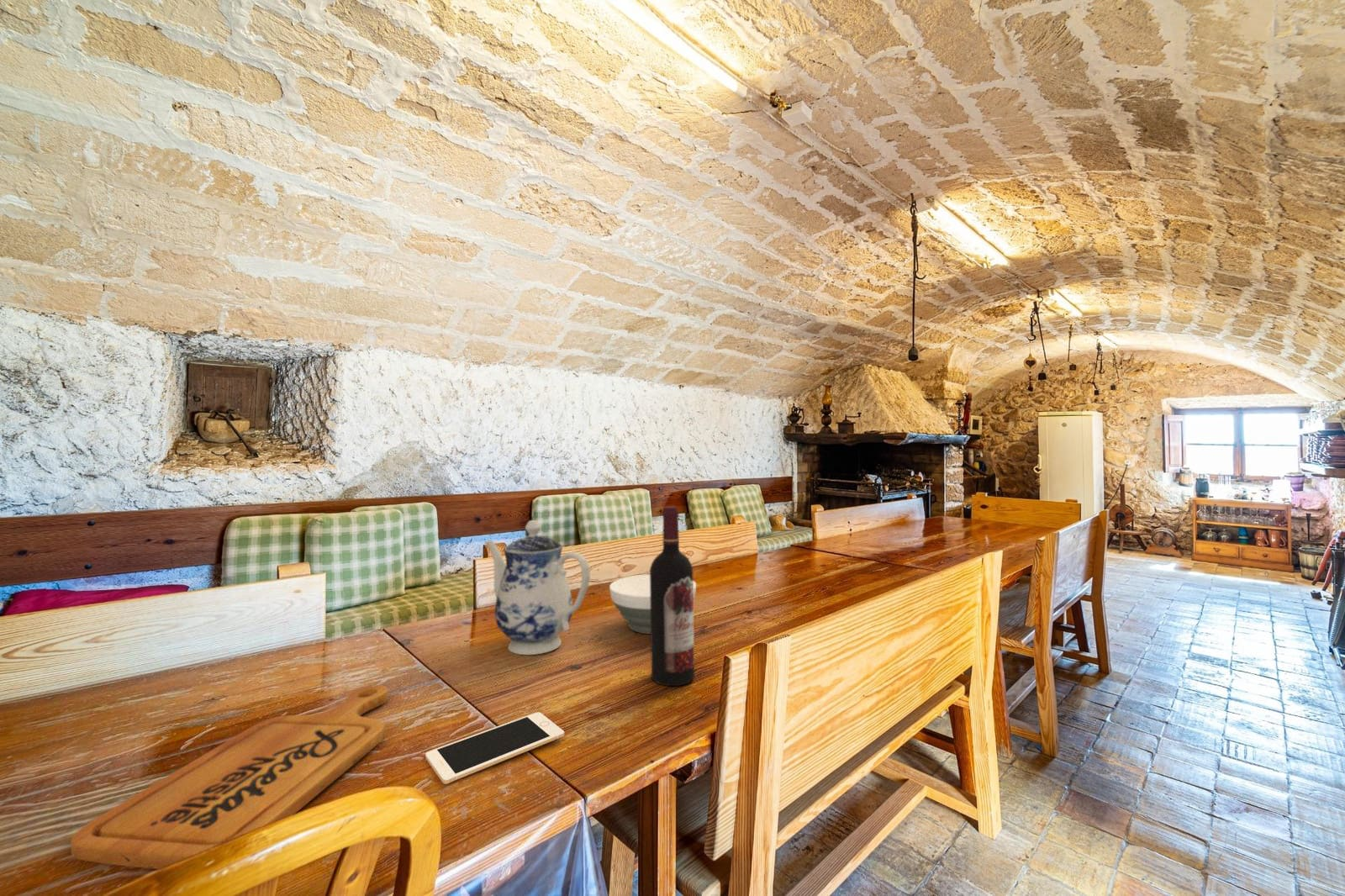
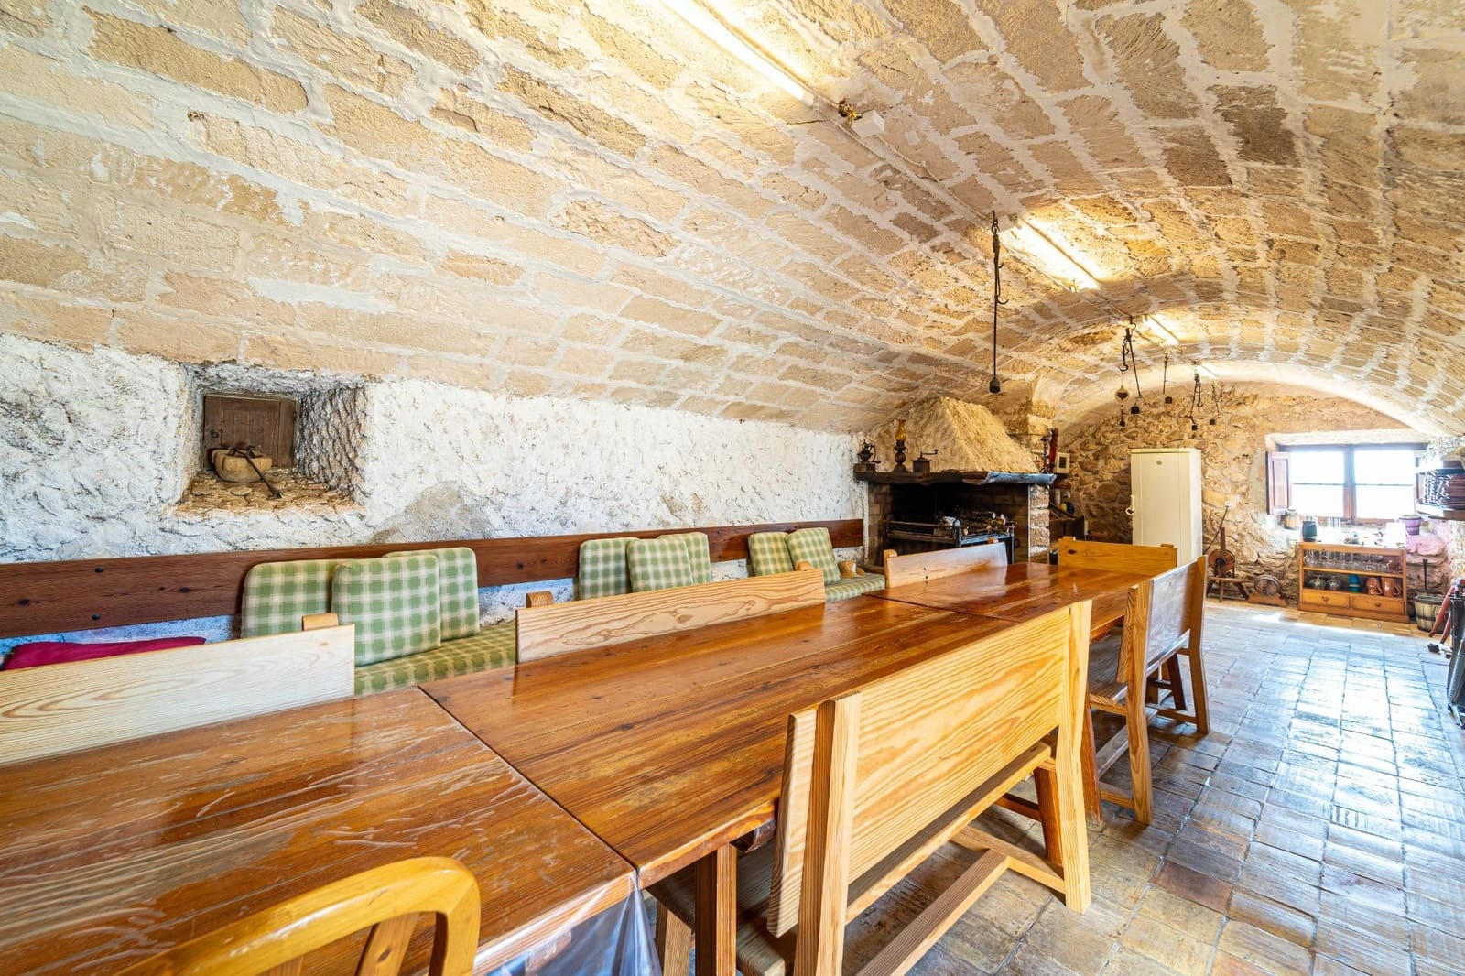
- cell phone [425,711,565,785]
- cutting board [70,684,389,870]
- teapot [484,519,591,656]
- bowl [609,573,697,635]
- wine bottle [649,506,695,687]
